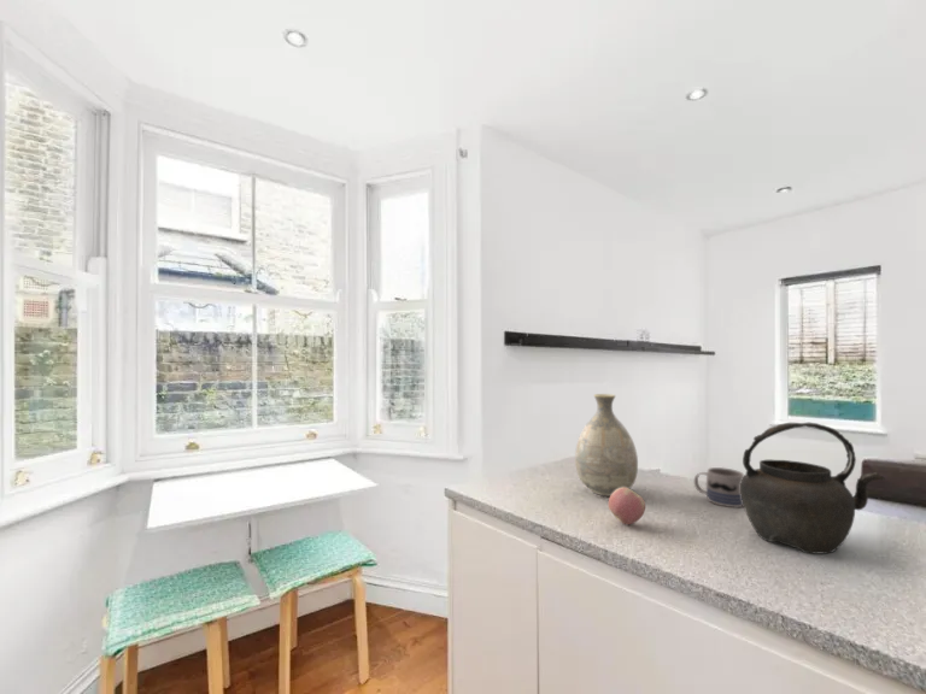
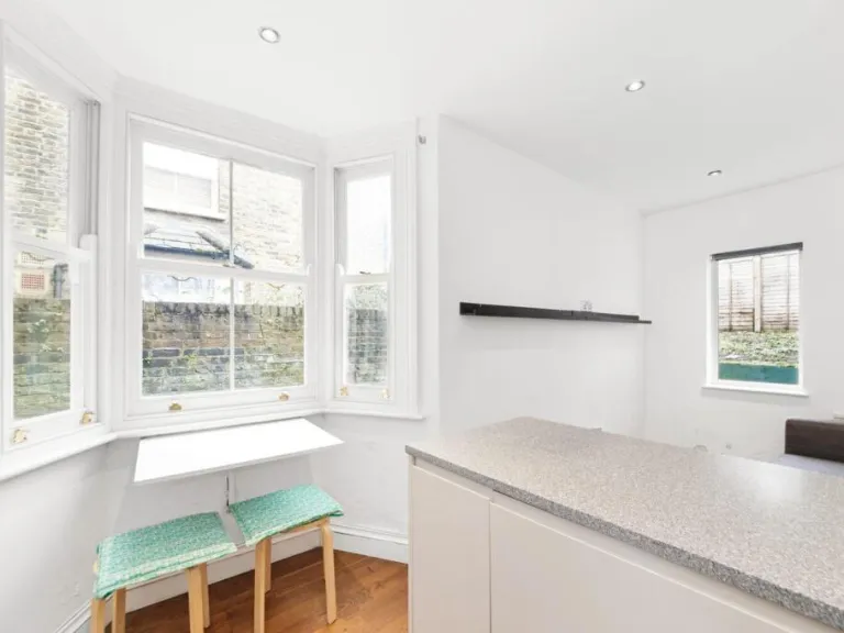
- vase [574,393,639,498]
- mug [693,466,745,508]
- kettle [740,422,887,555]
- apple [608,487,646,525]
